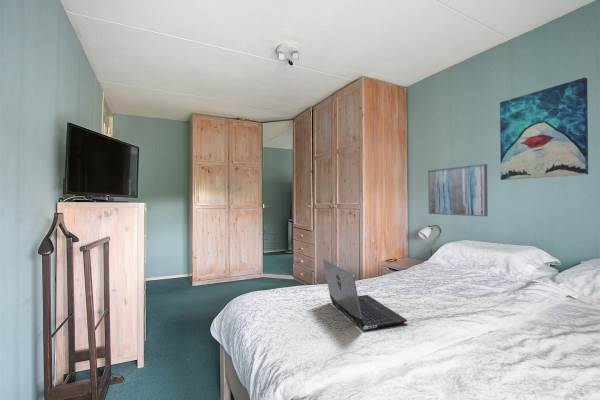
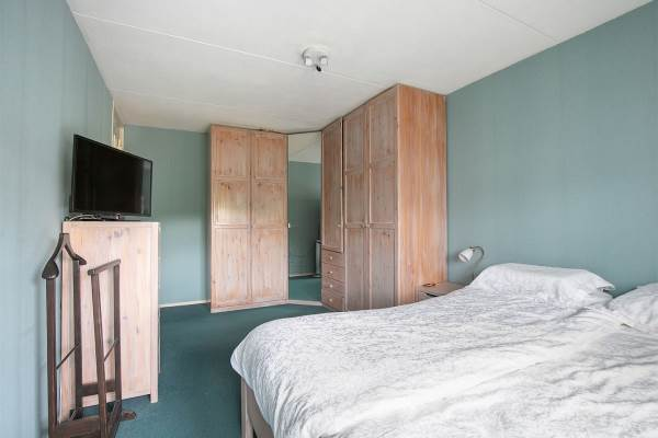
- wall art [499,77,589,181]
- laptop computer [322,258,408,331]
- wall art [427,163,489,217]
